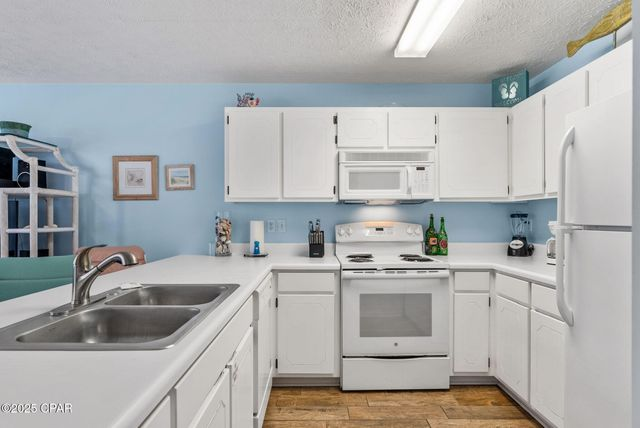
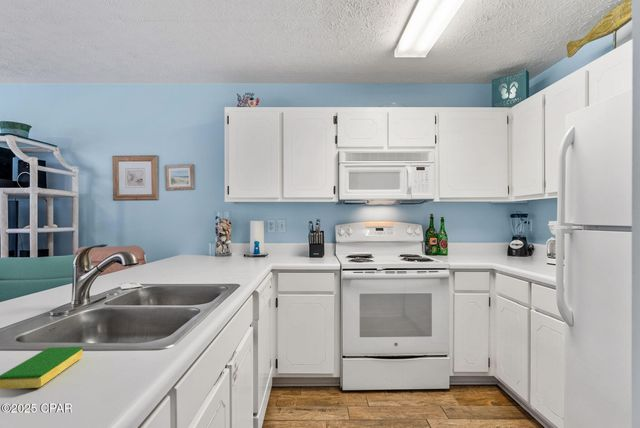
+ dish sponge [0,346,83,390]
